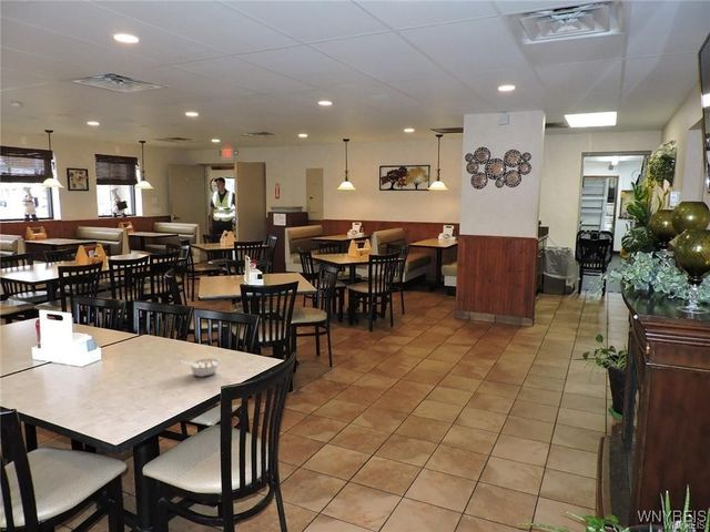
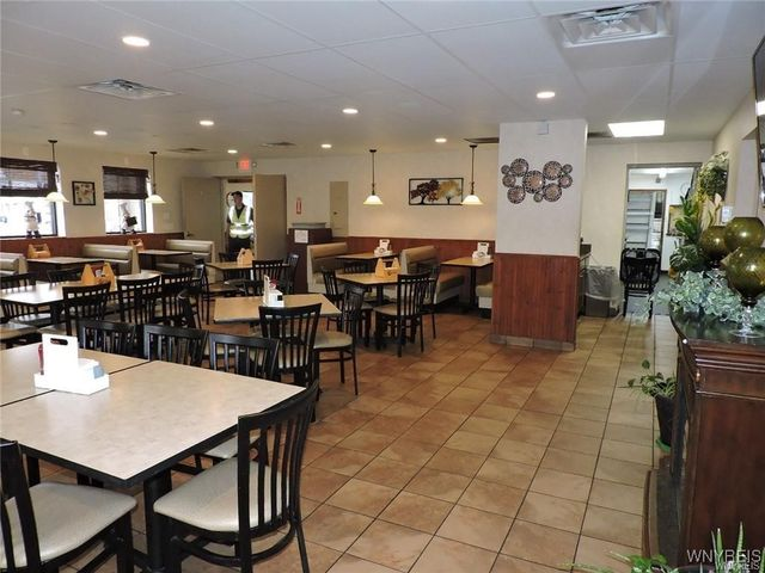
- legume [181,357,222,378]
